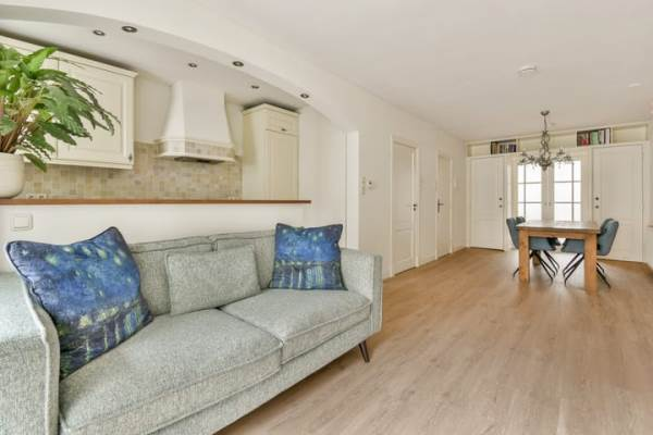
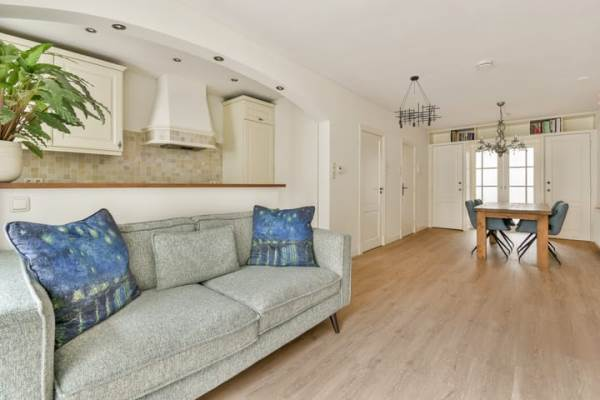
+ chandelier [393,75,442,129]
